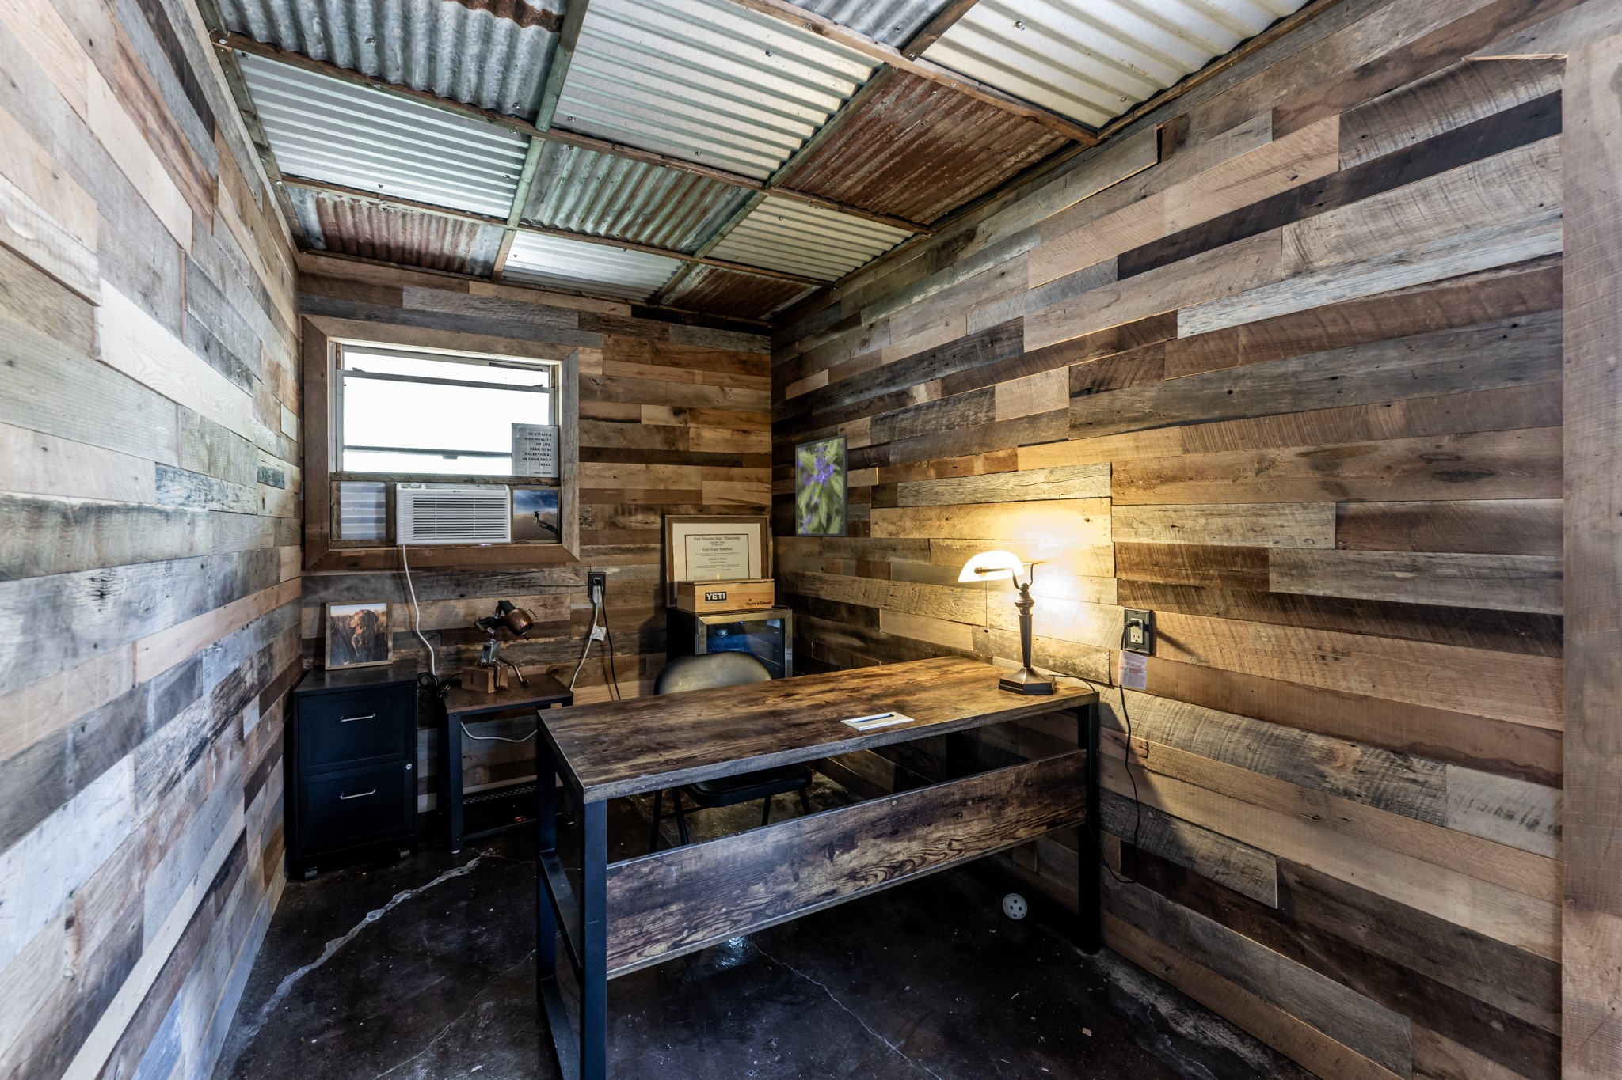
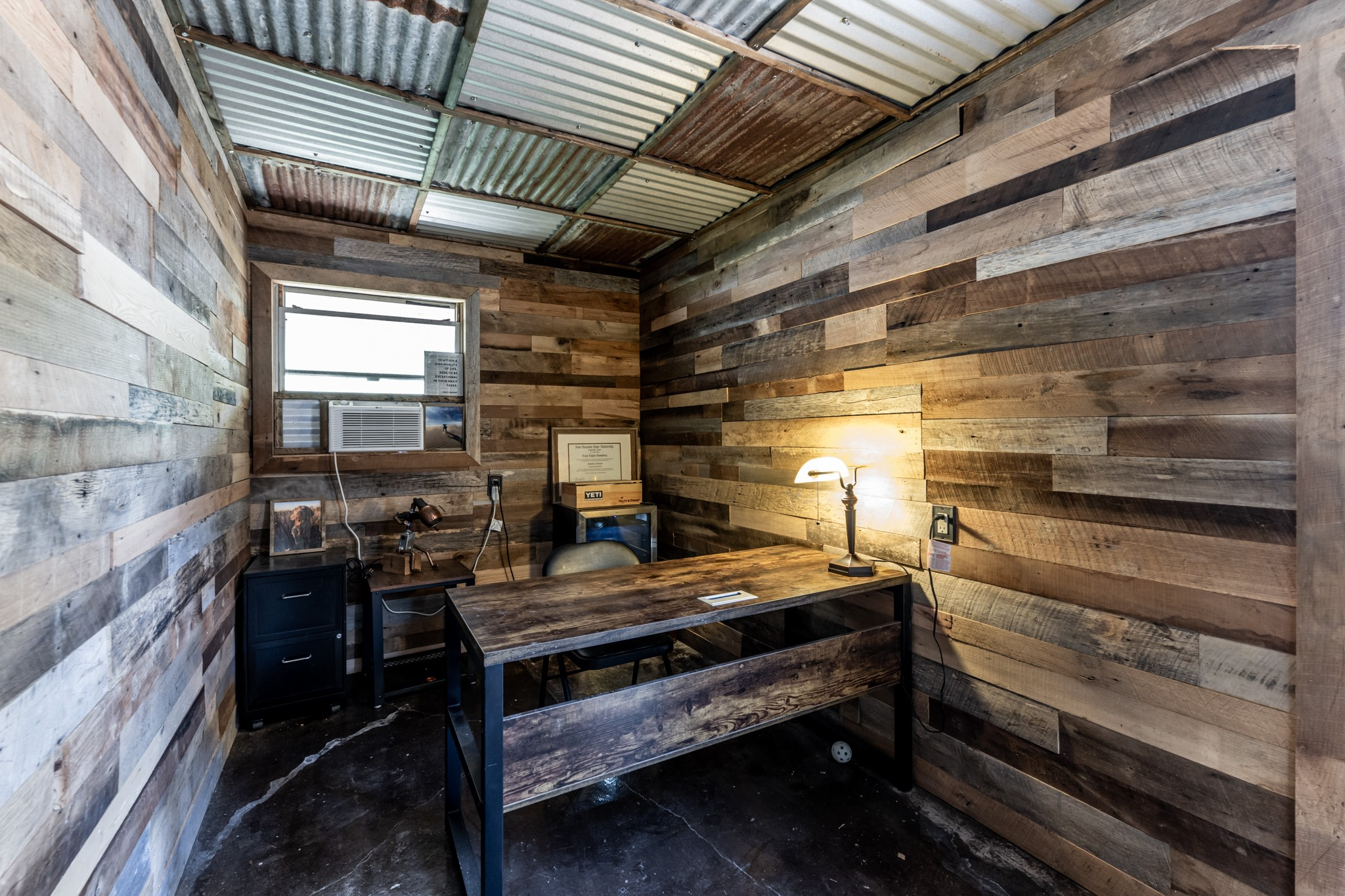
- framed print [795,434,848,538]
